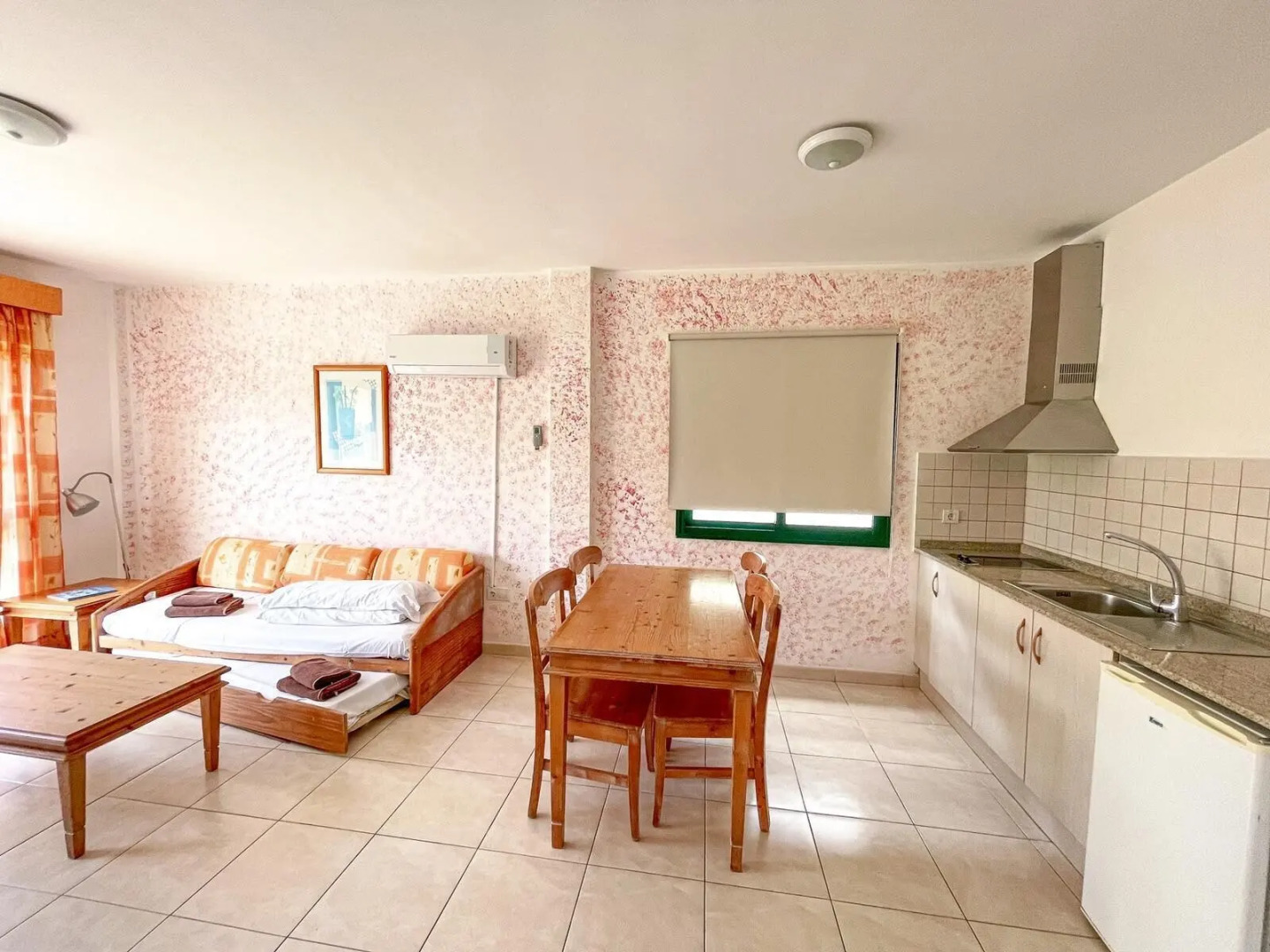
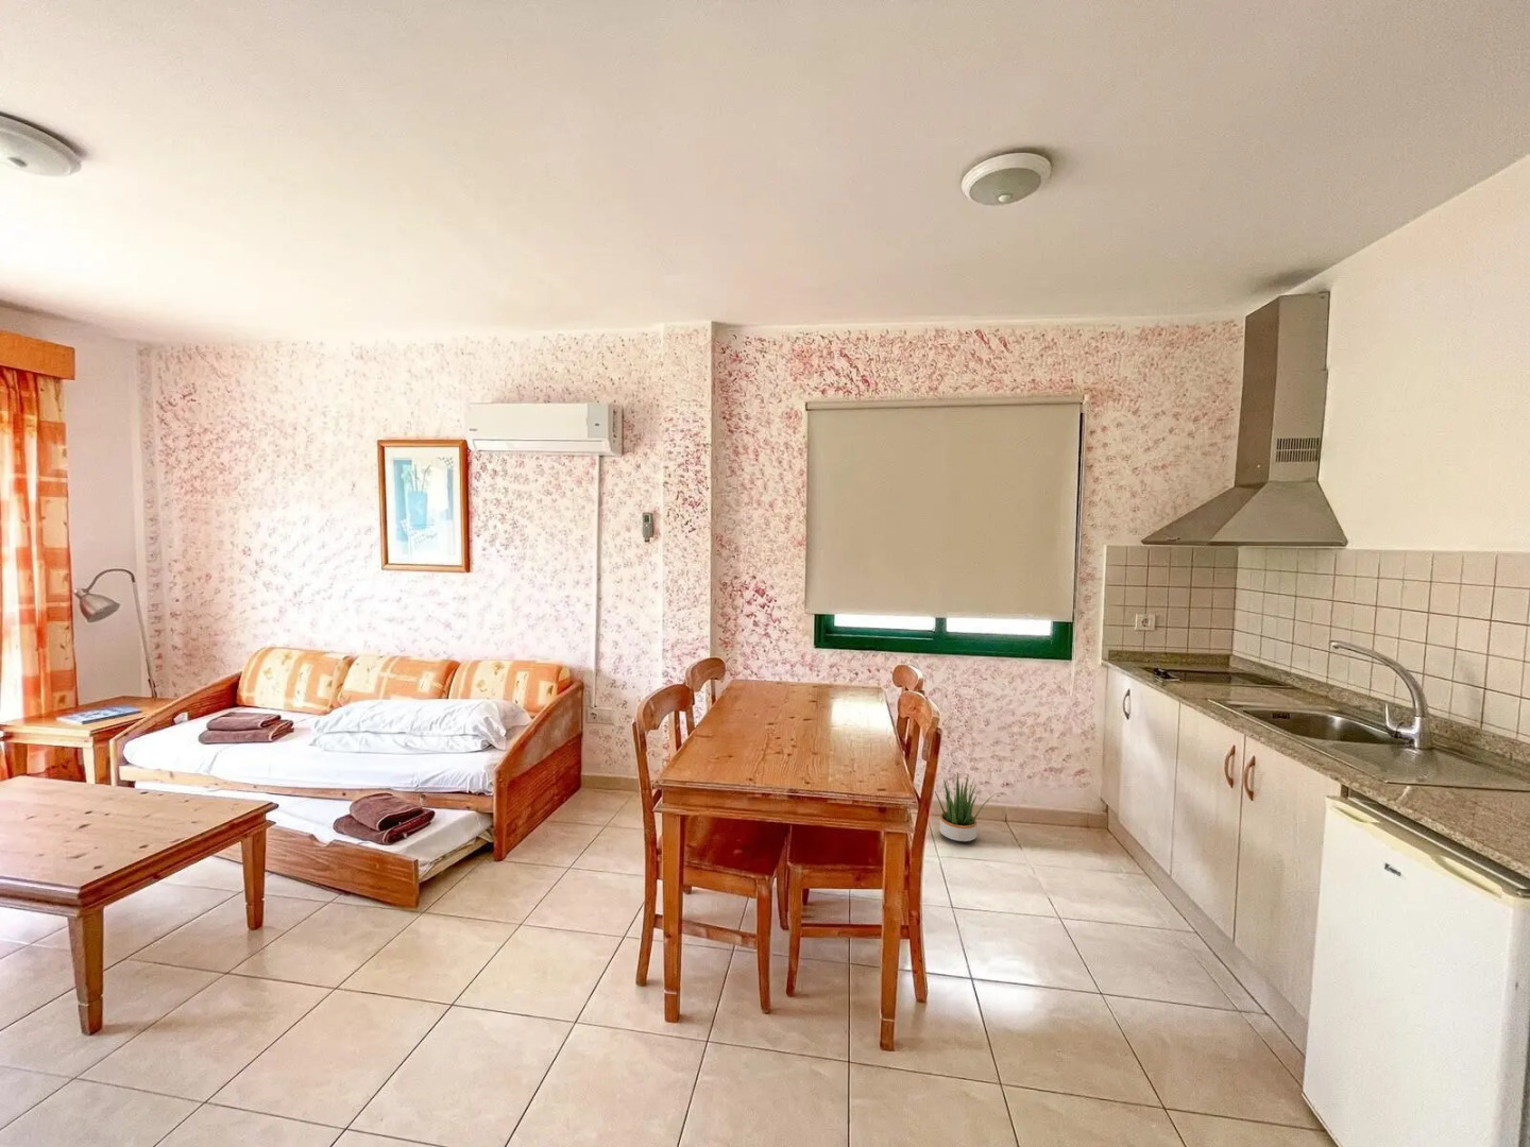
+ potted plant [934,770,996,843]
